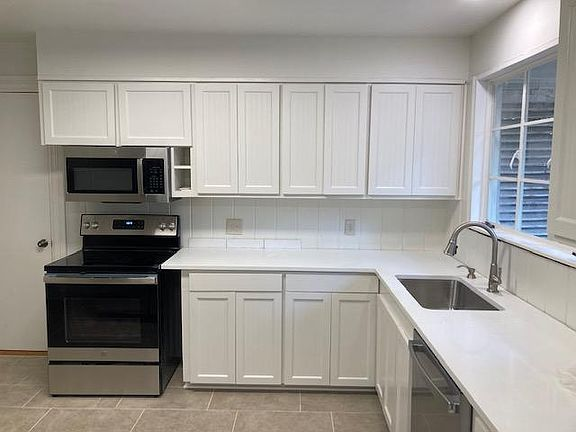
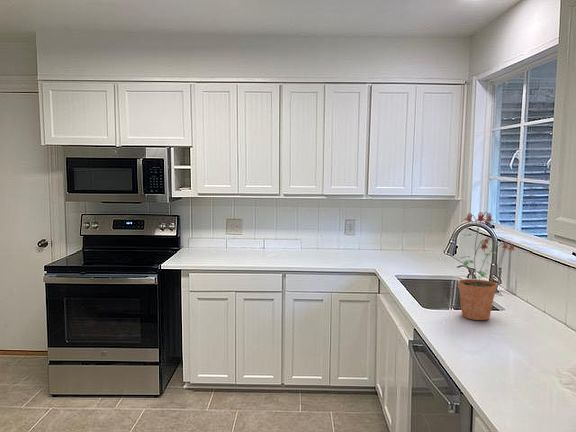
+ potted plant [457,211,516,321]
